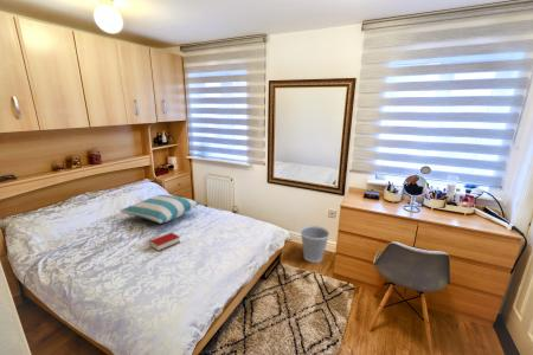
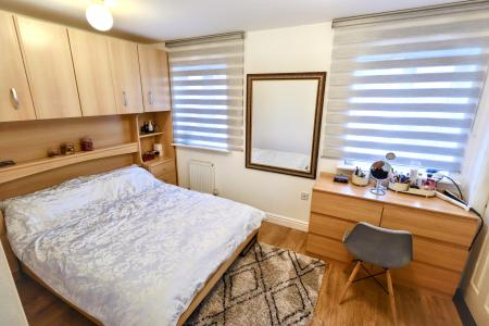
- book [148,231,181,252]
- pillow [118,194,201,225]
- wastebasket [300,225,330,264]
